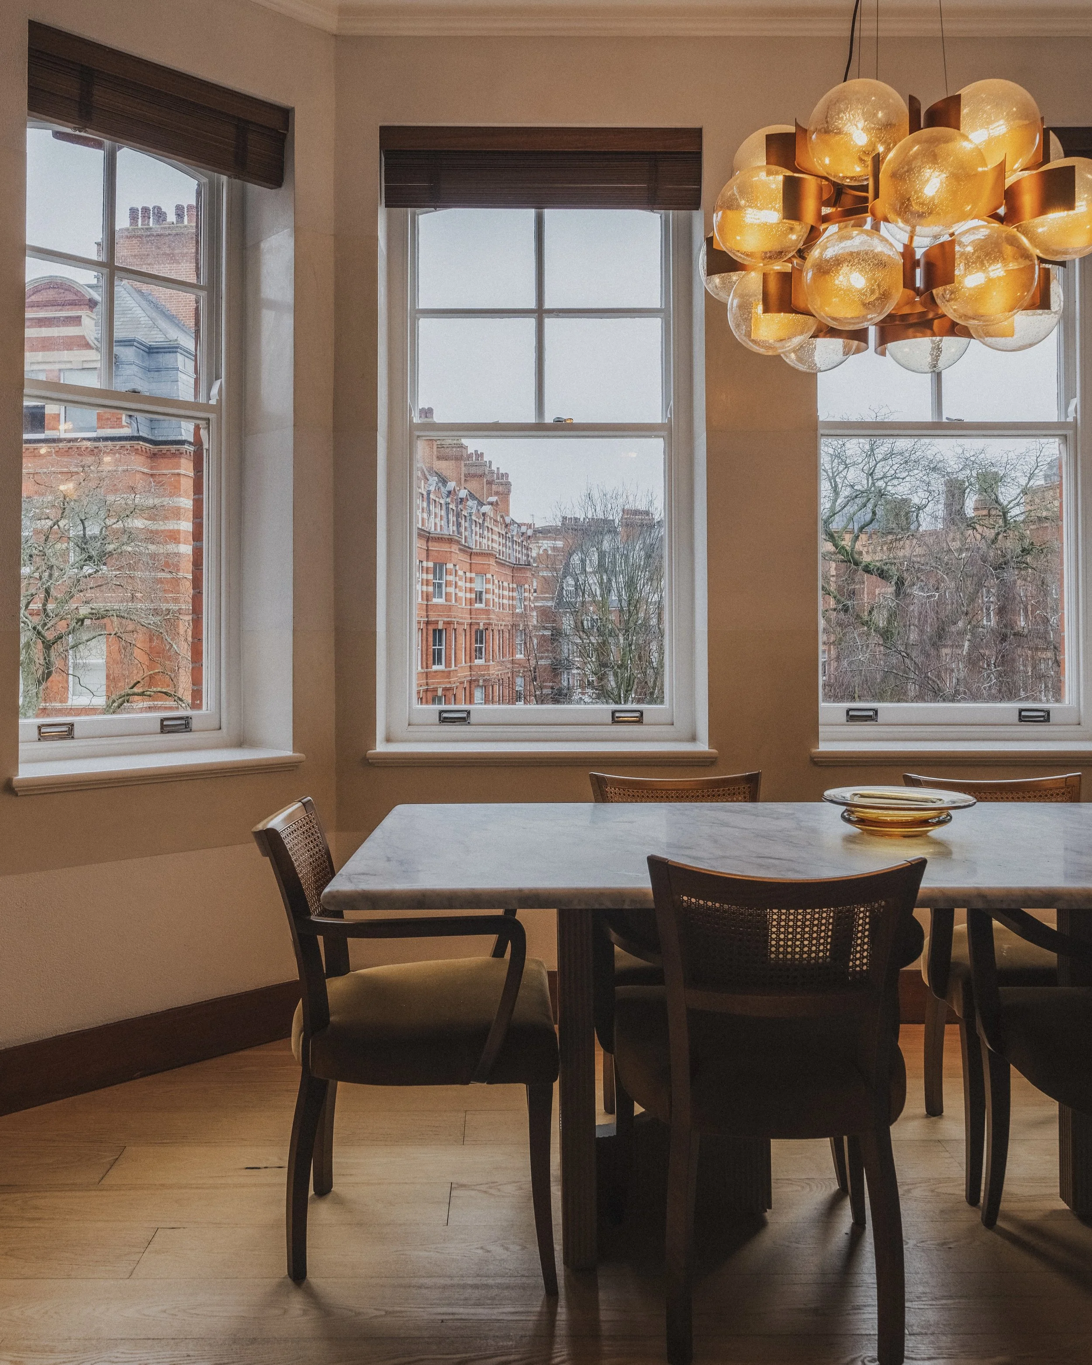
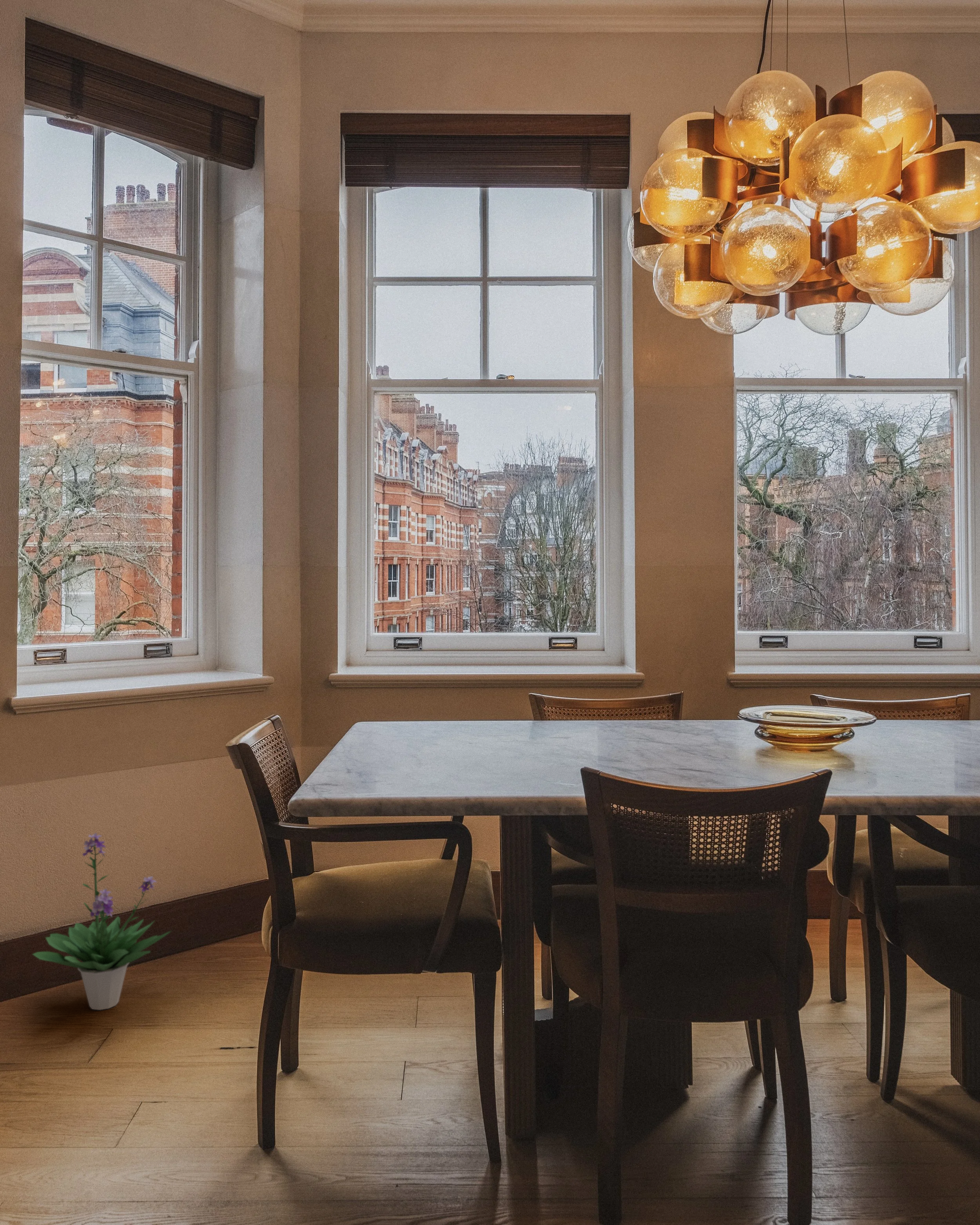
+ potted plant [32,833,172,1011]
